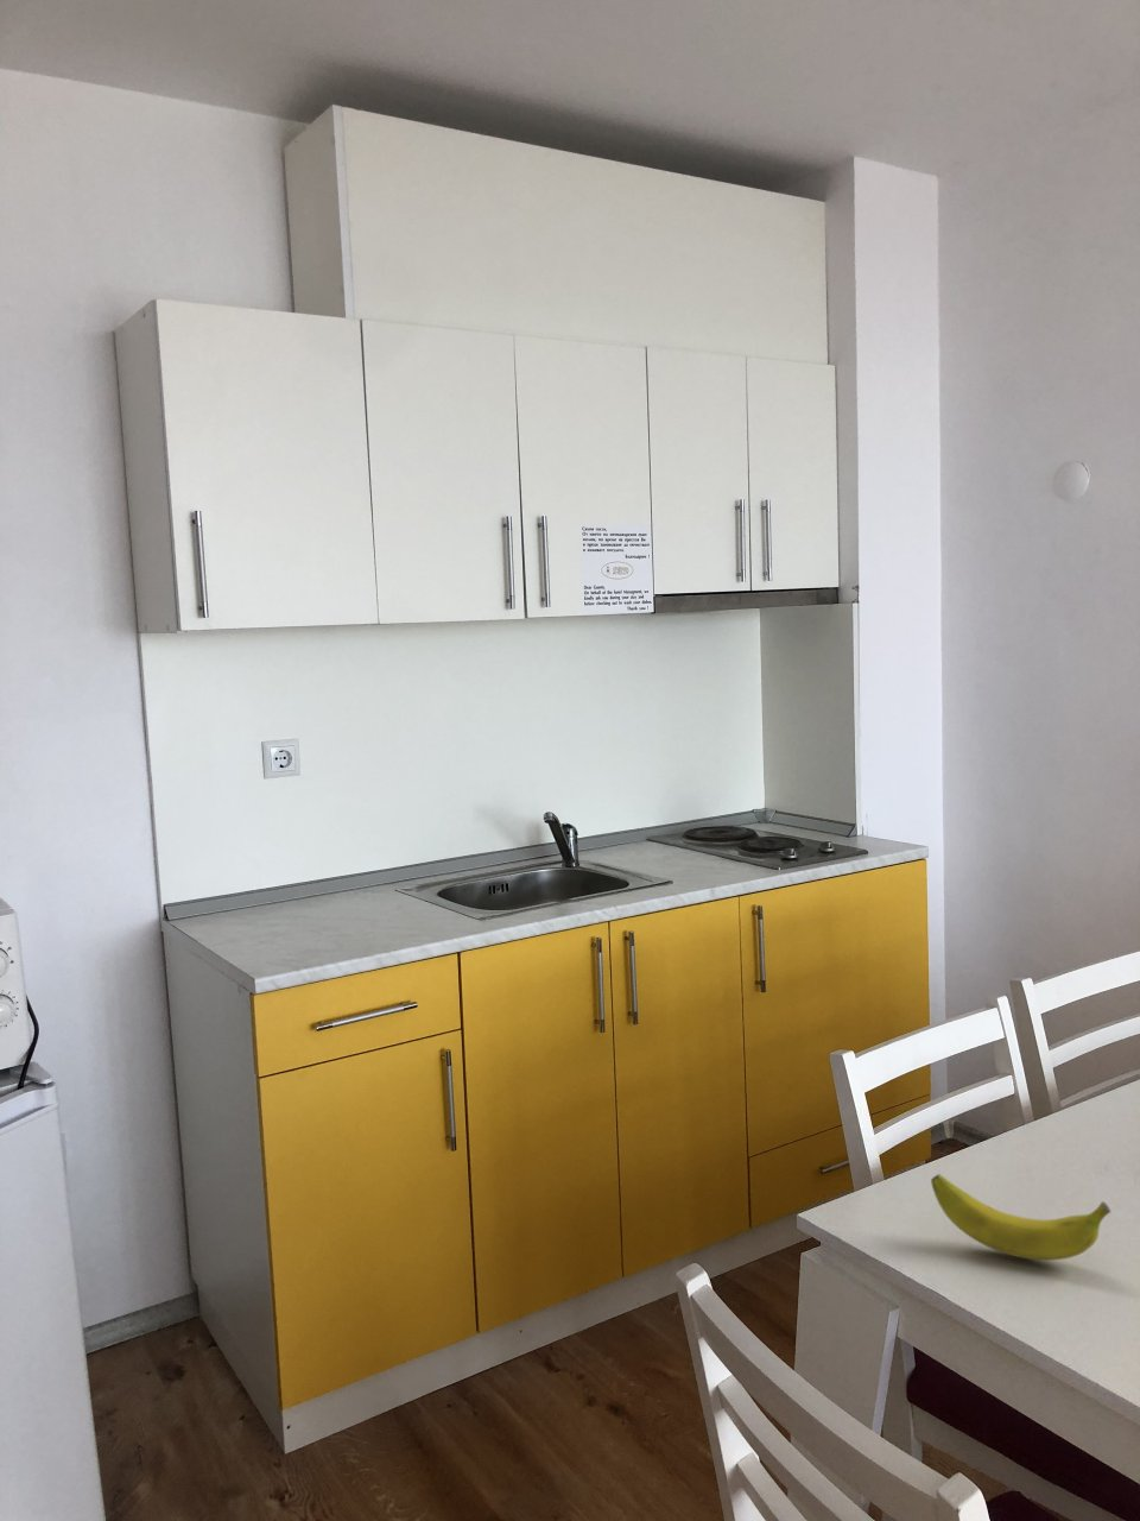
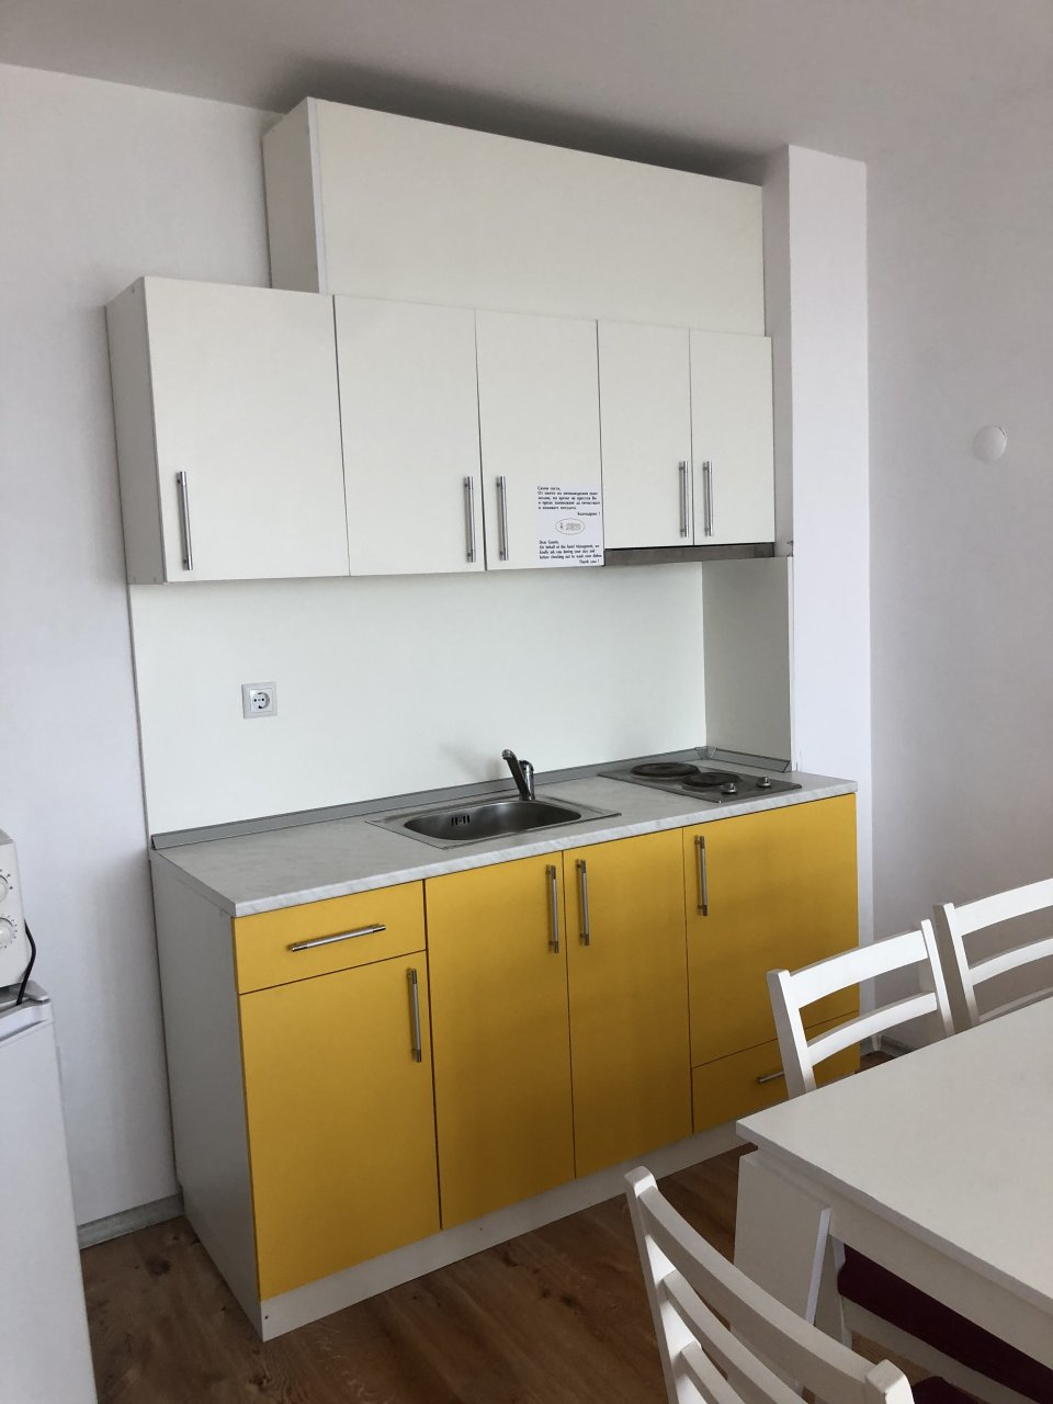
- banana [929,1172,1112,1261]
